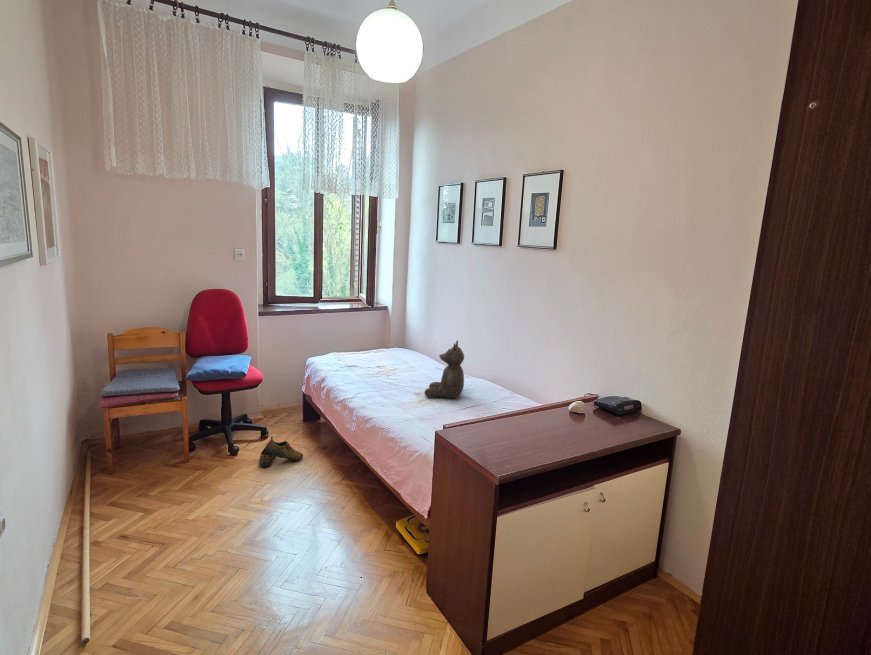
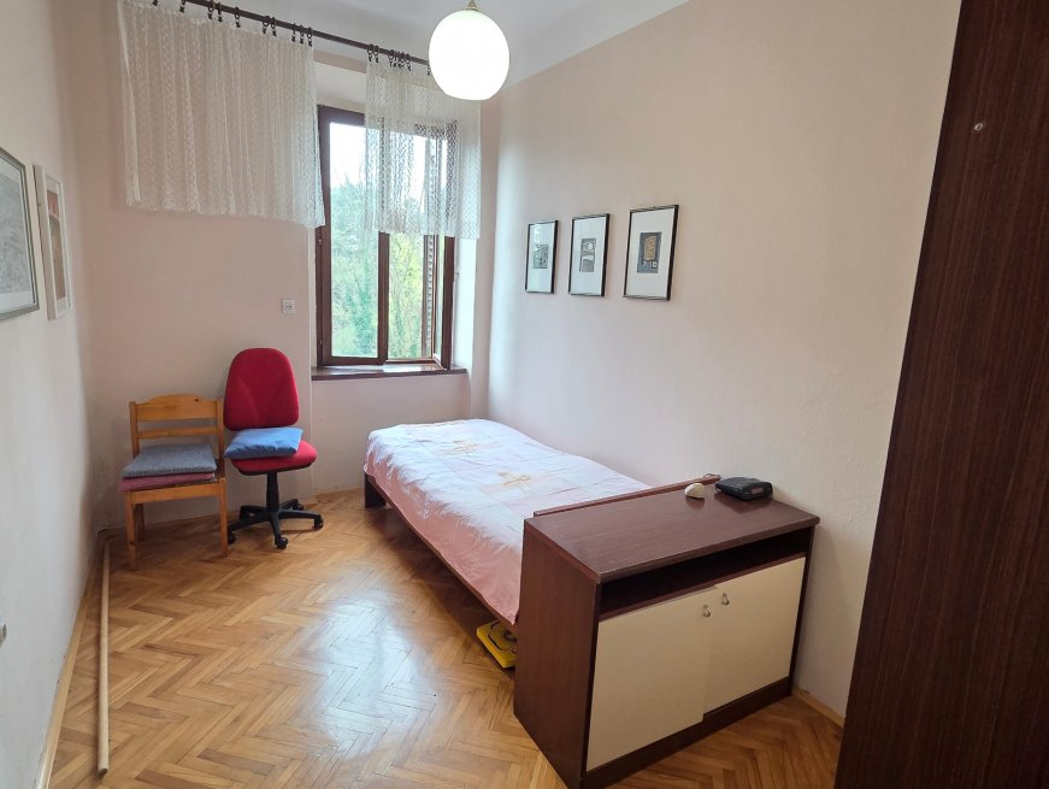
- shoe [258,435,304,468]
- teddy bear [423,339,465,399]
